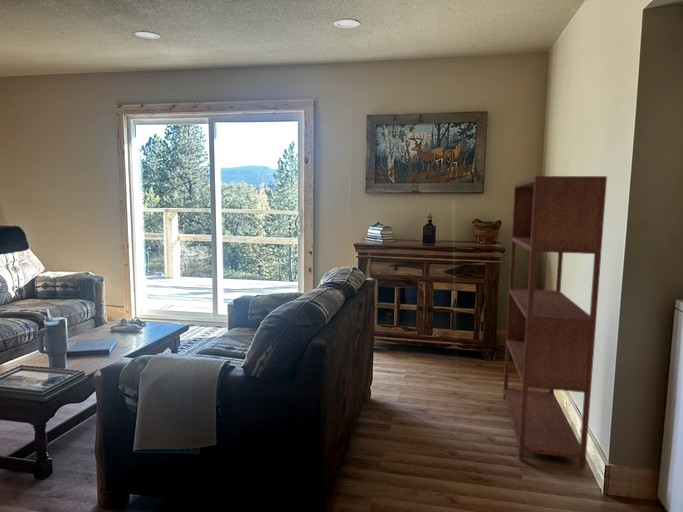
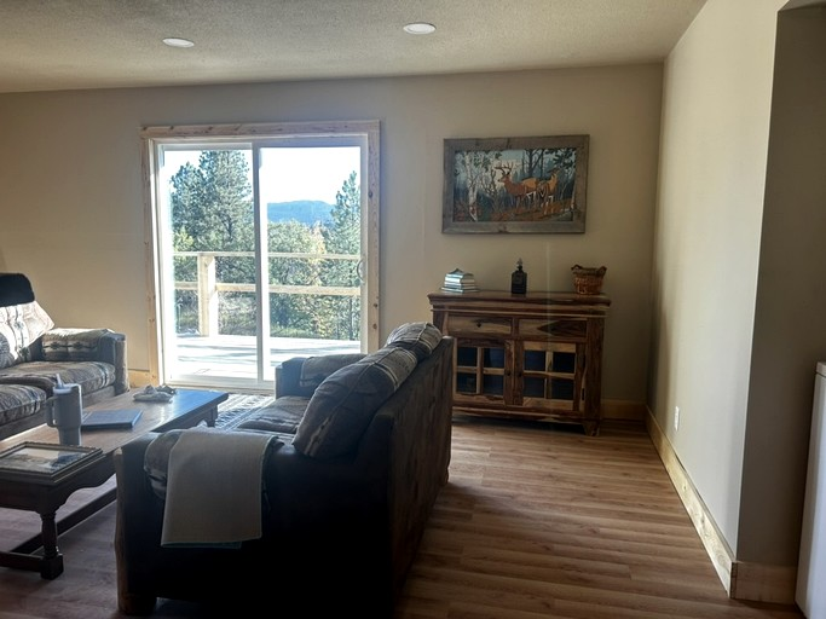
- bookshelf [502,175,608,469]
